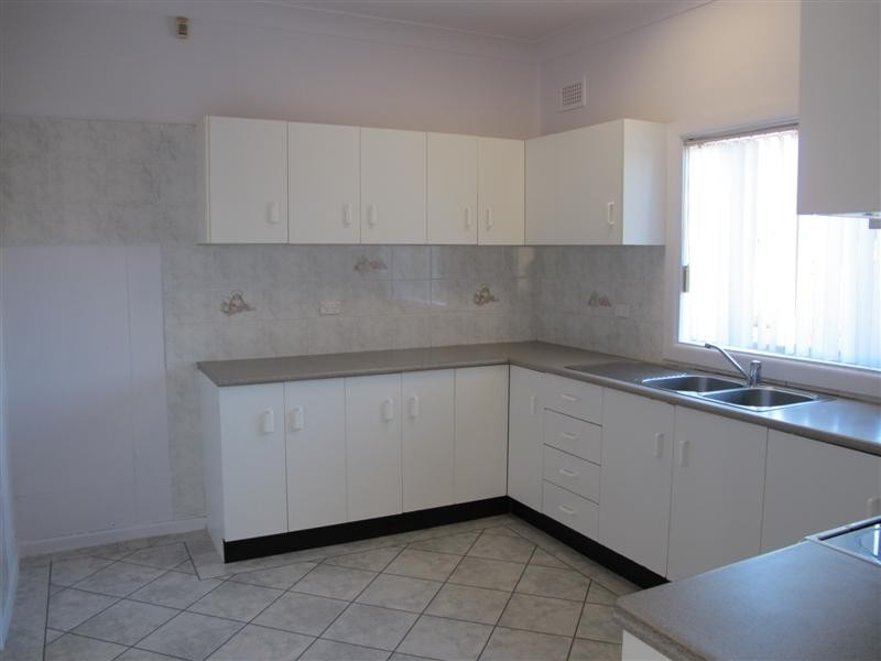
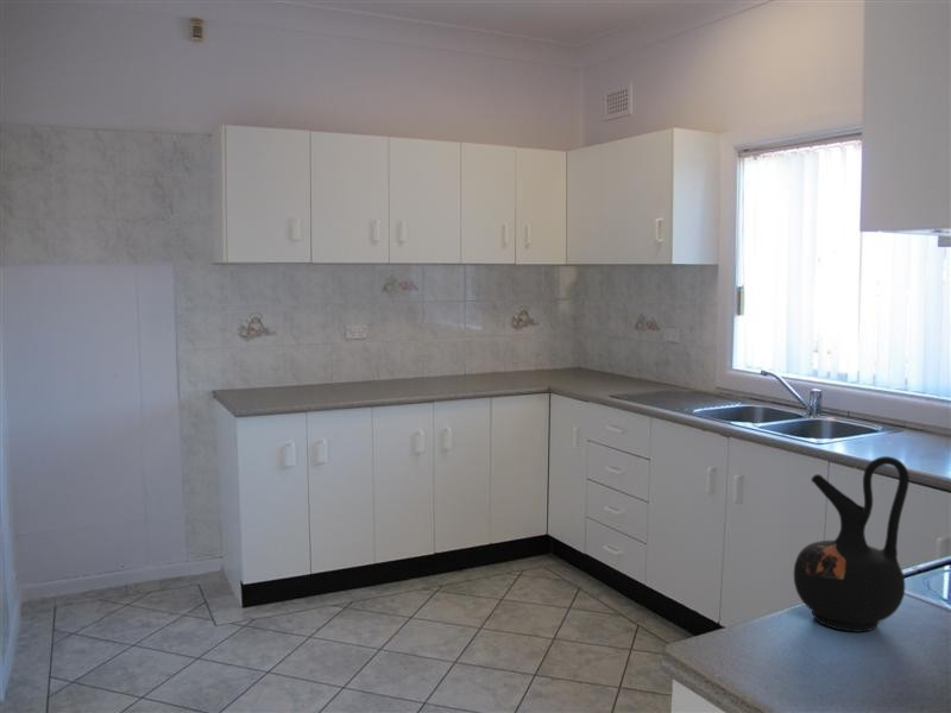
+ ceramic jug [793,455,911,633]
